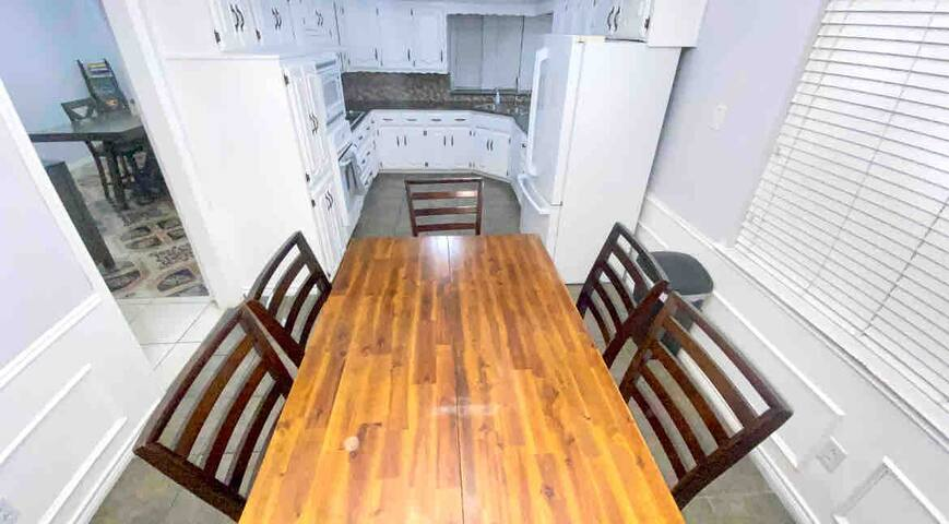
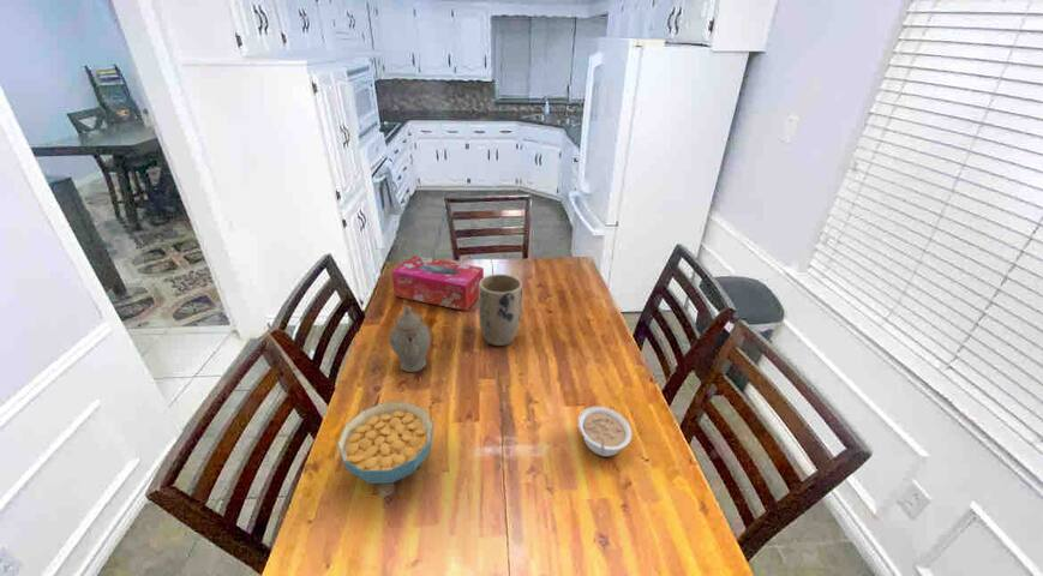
+ legume [576,406,633,457]
+ cereal bowl [336,401,434,485]
+ tissue box [390,254,485,312]
+ plant pot [478,272,523,347]
+ chinaware [389,304,432,373]
